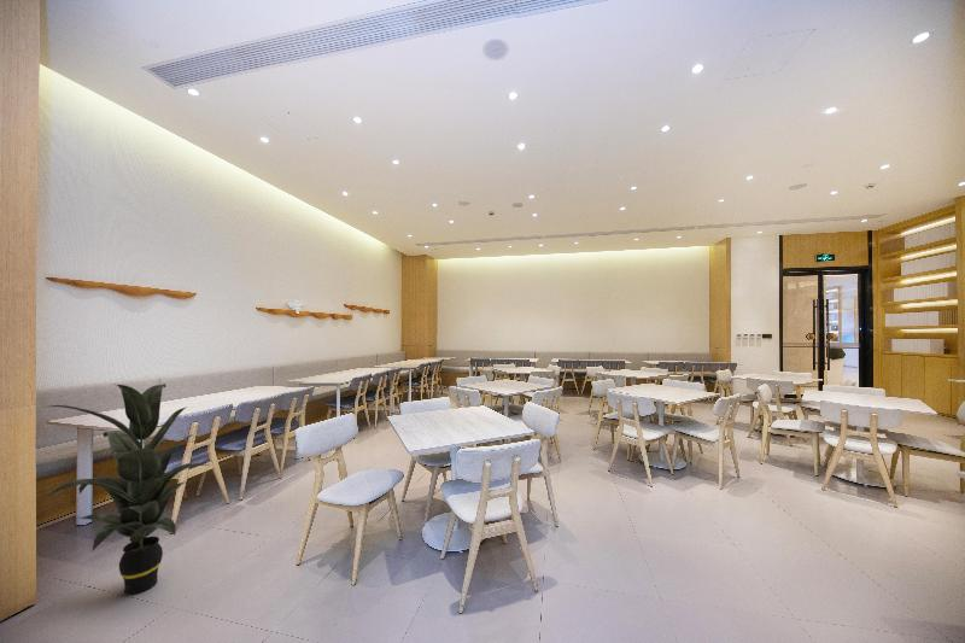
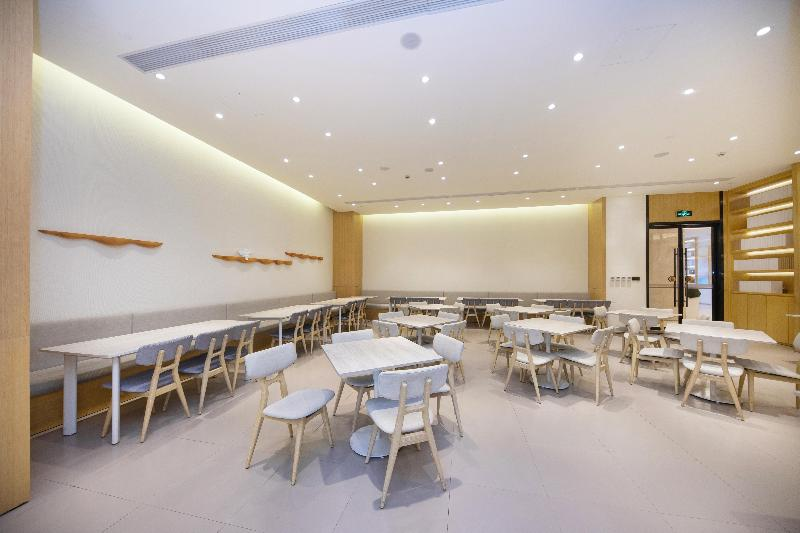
- indoor plant [42,382,209,596]
